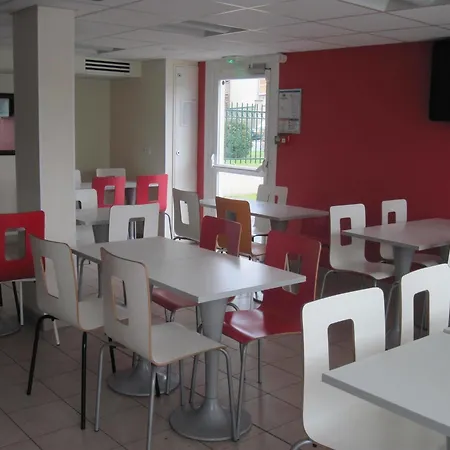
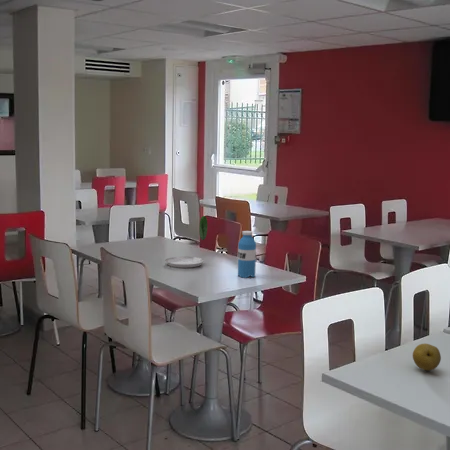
+ water bottle [237,230,257,279]
+ plate [164,215,208,269]
+ fruit [412,343,442,371]
